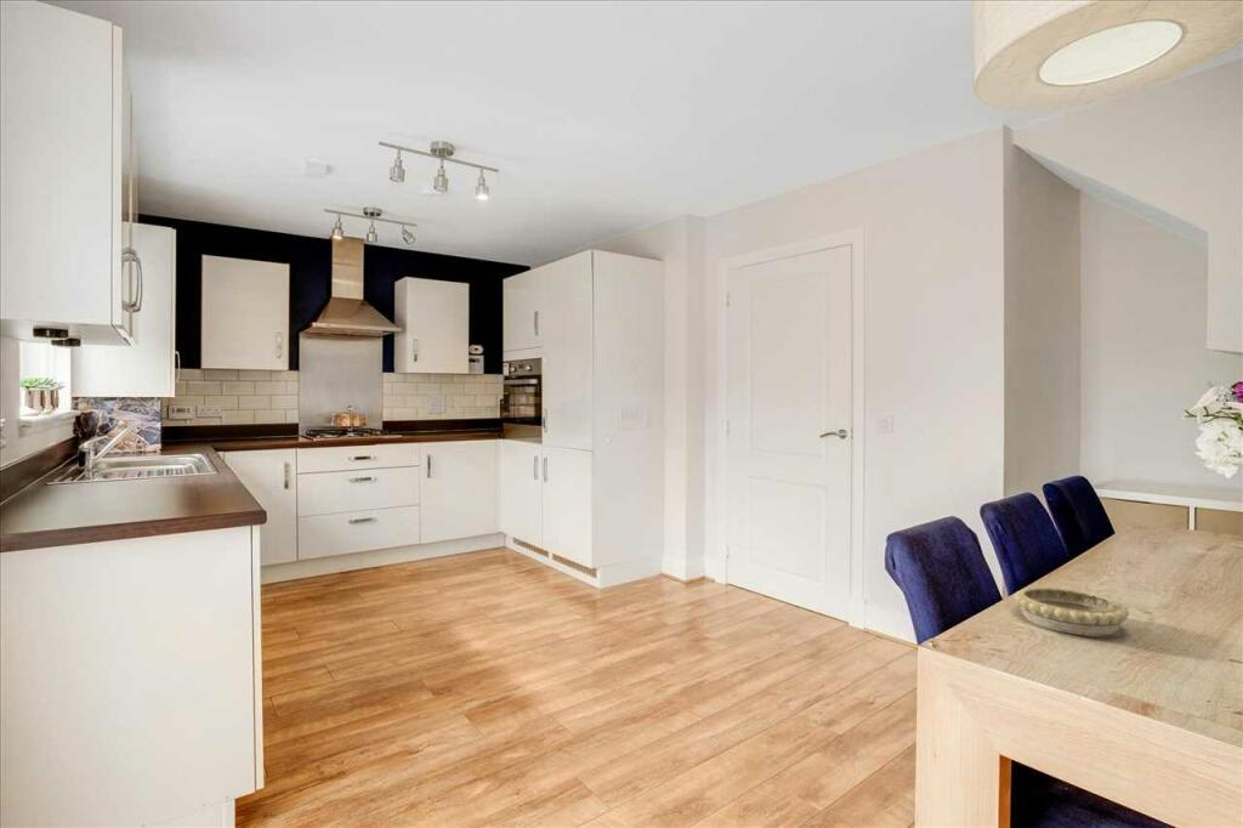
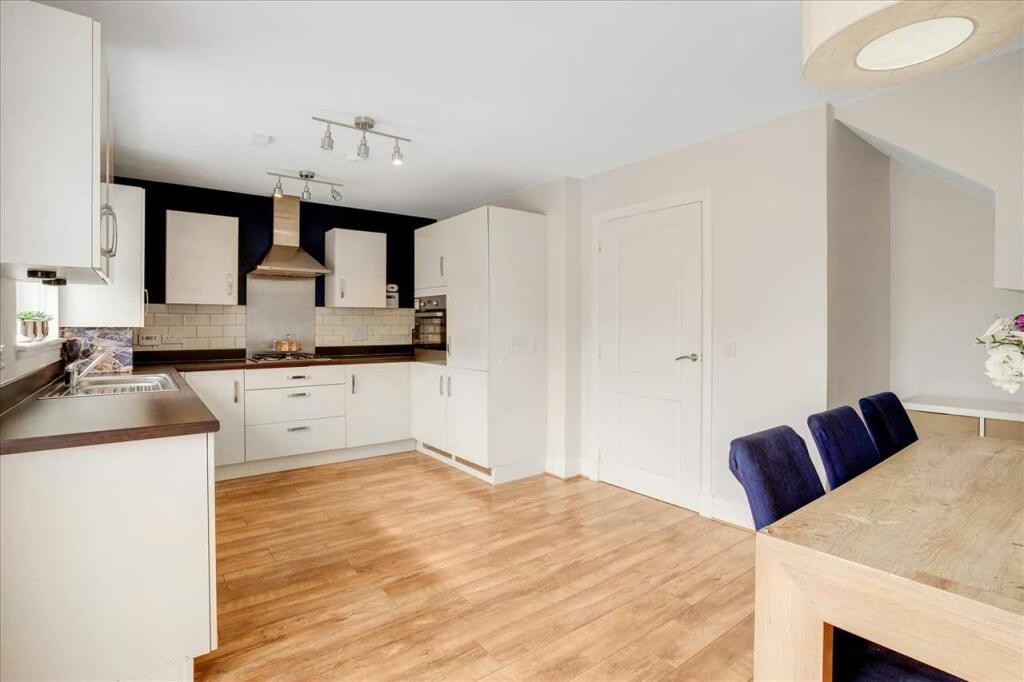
- decorative bowl [1012,586,1130,636]
